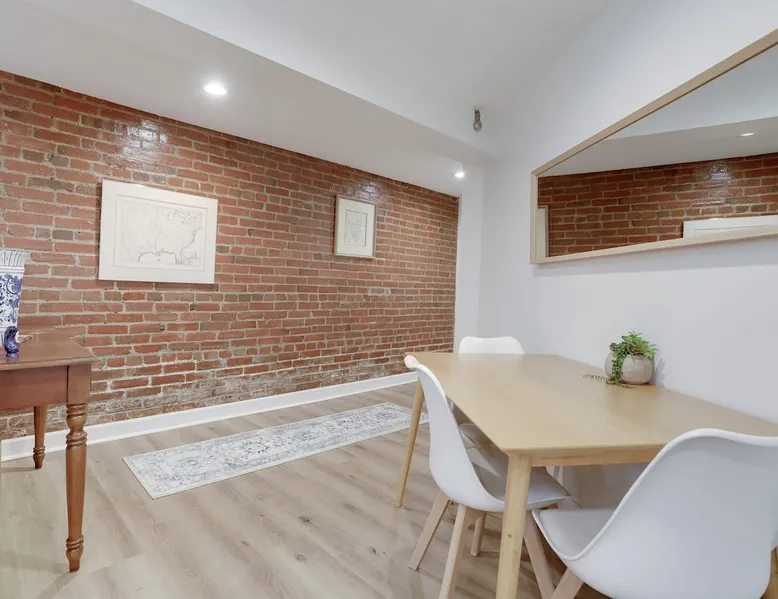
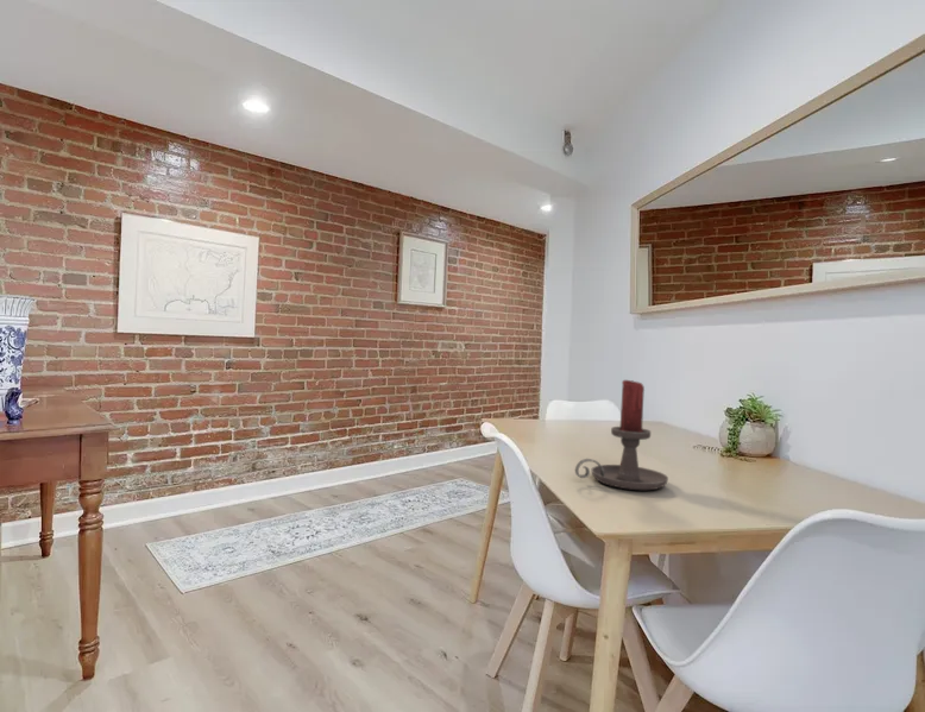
+ candle holder [574,379,669,491]
